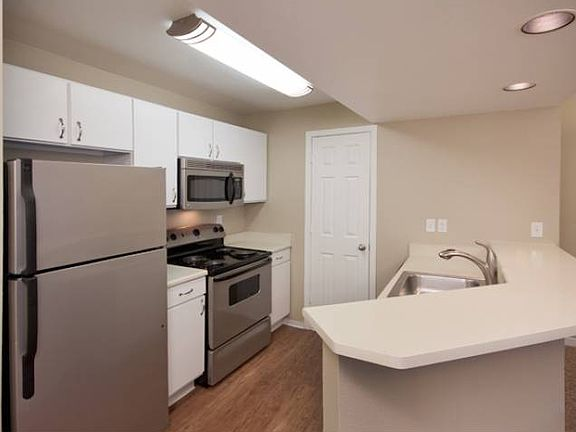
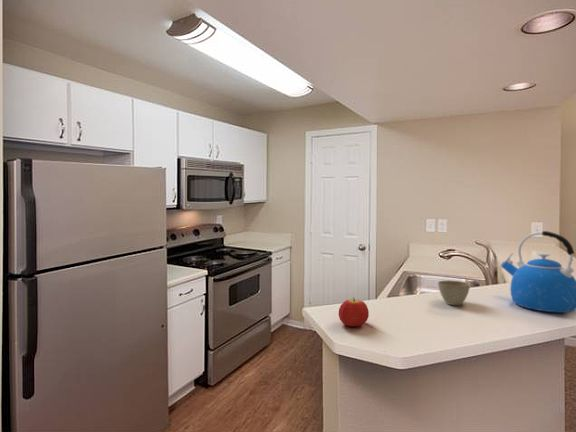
+ flower pot [437,279,471,306]
+ fruit [338,297,370,327]
+ kettle [500,230,576,313]
